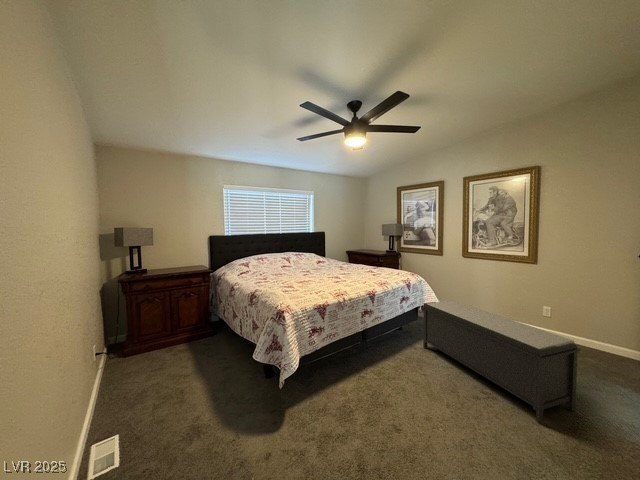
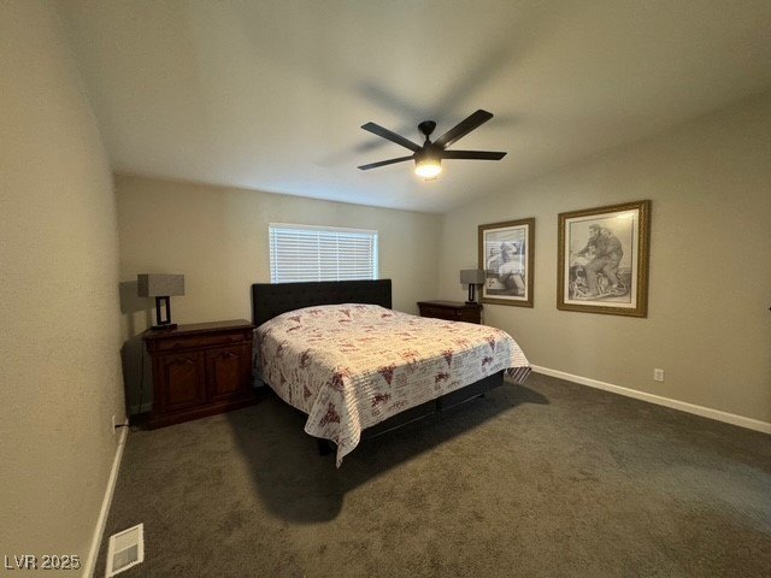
- bench [421,300,581,424]
